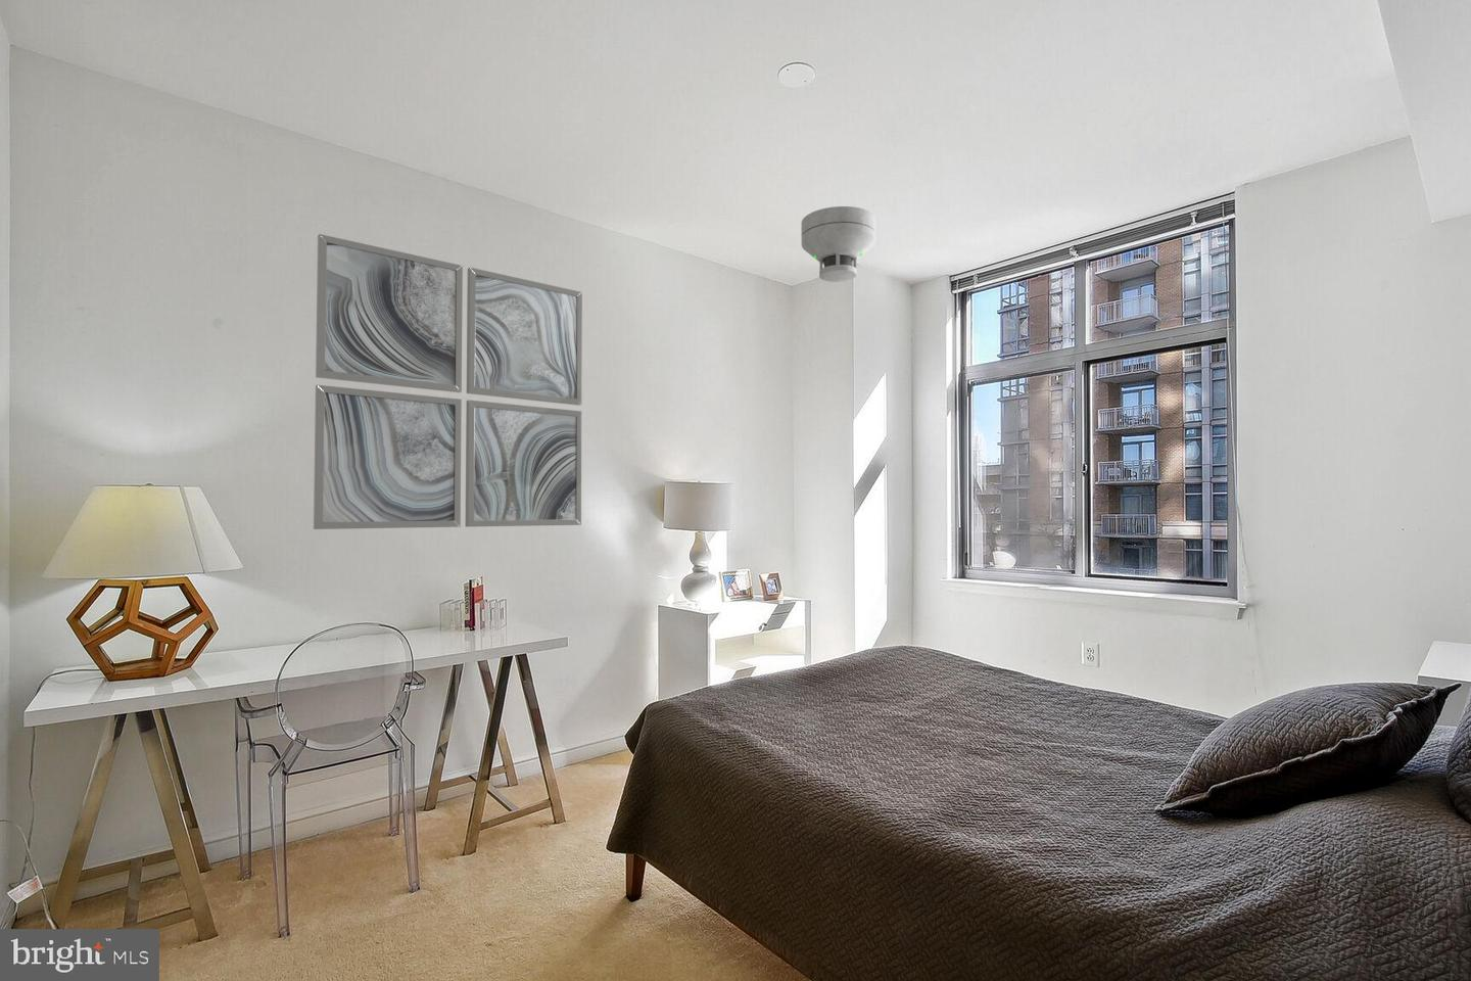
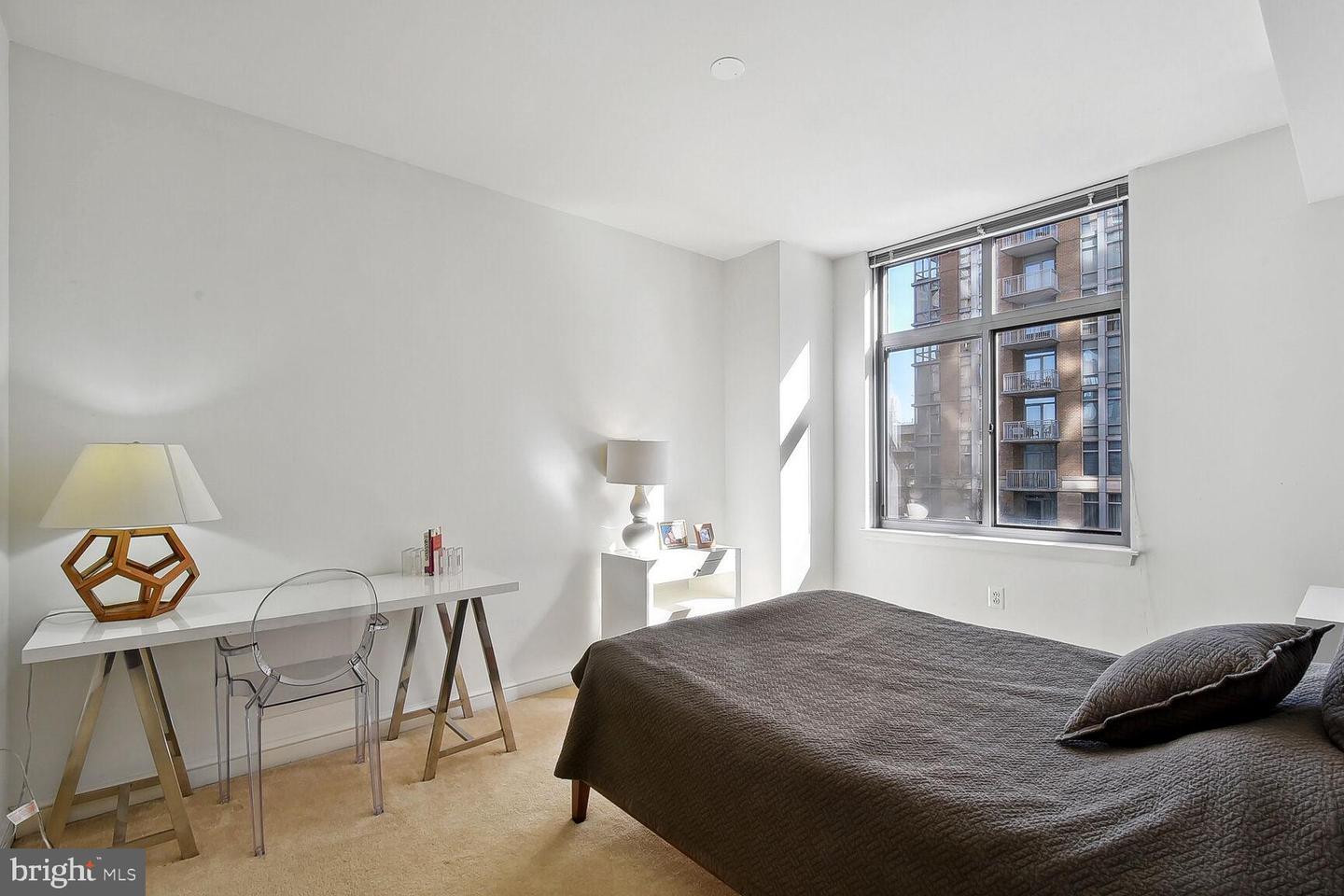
- wall art [313,233,583,530]
- smoke detector [800,206,877,284]
